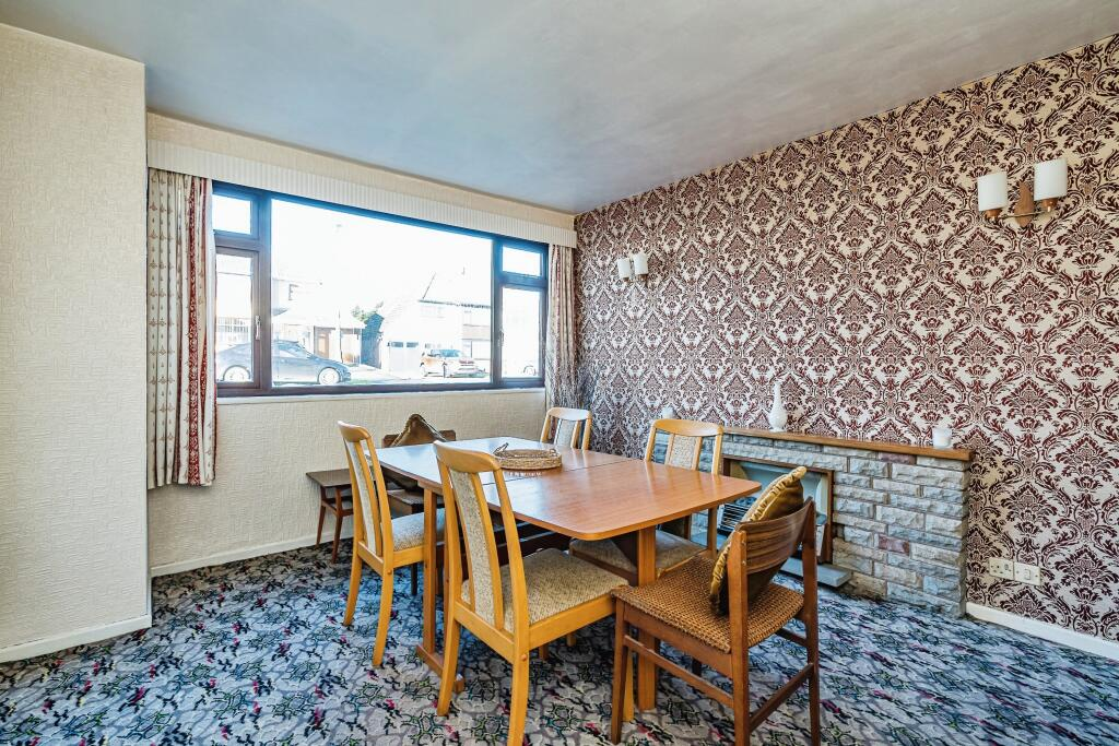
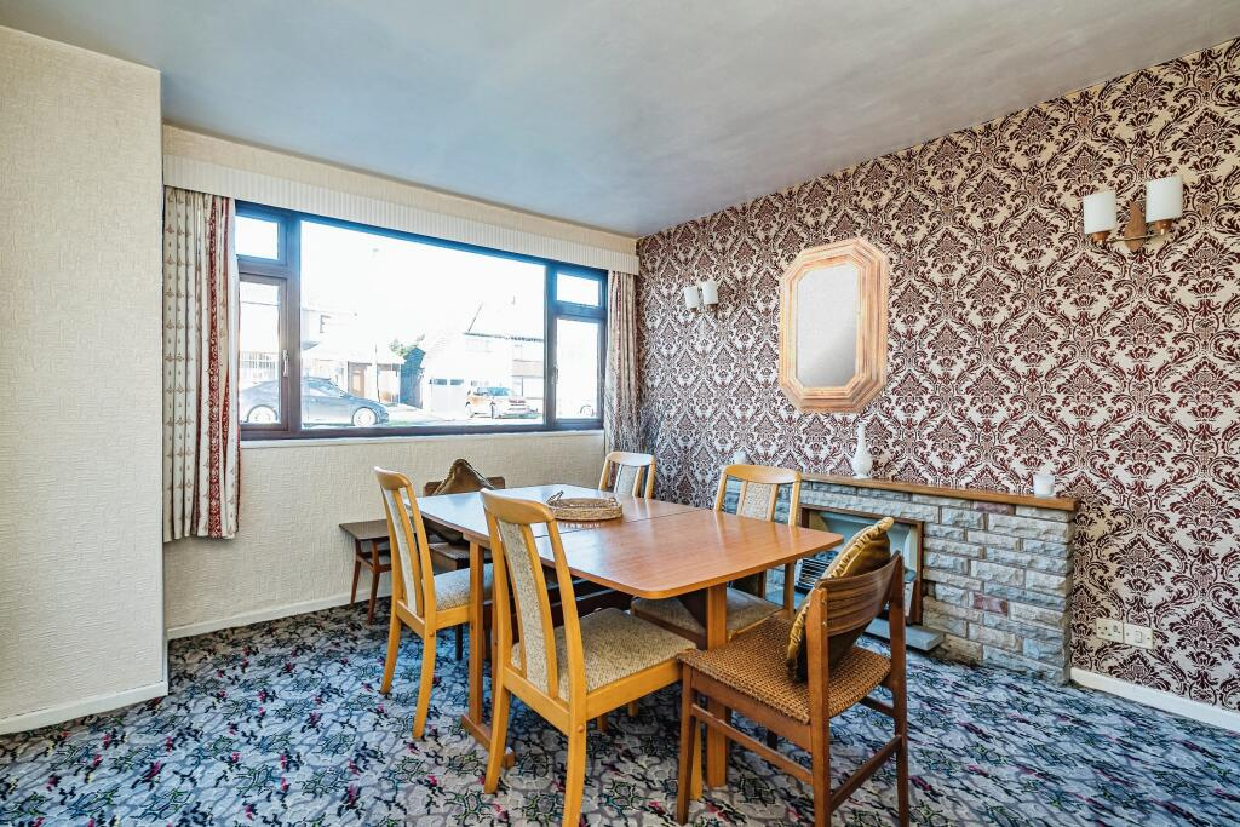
+ home mirror [777,235,890,415]
